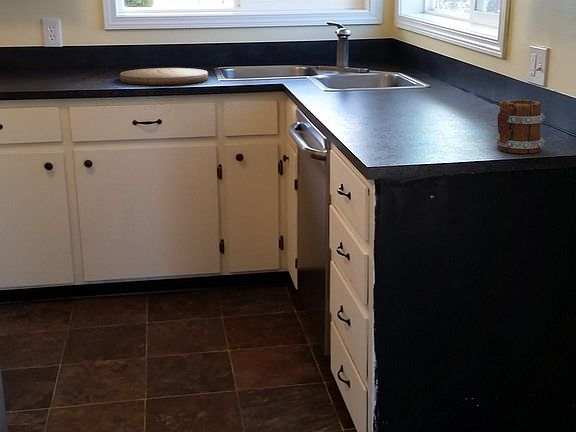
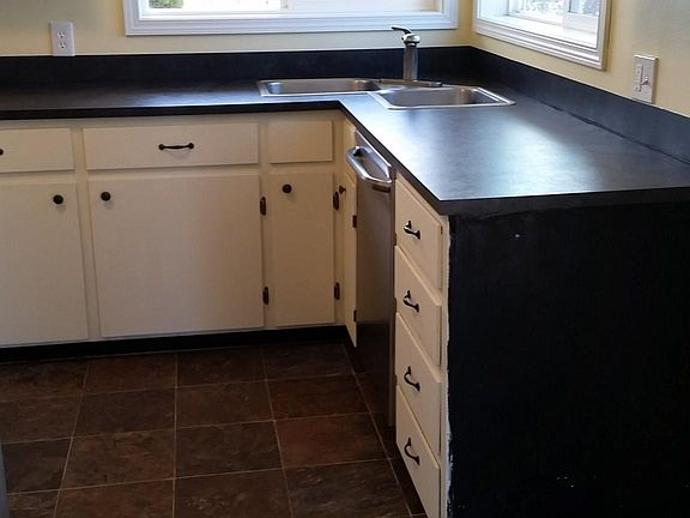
- mug [495,99,546,154]
- cutting board [119,67,209,86]
